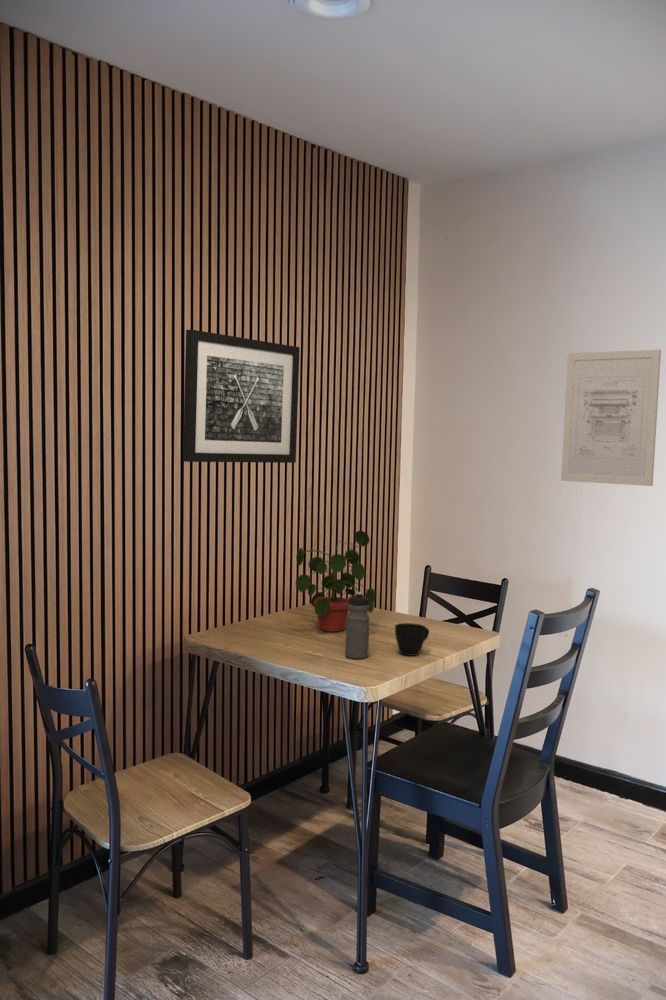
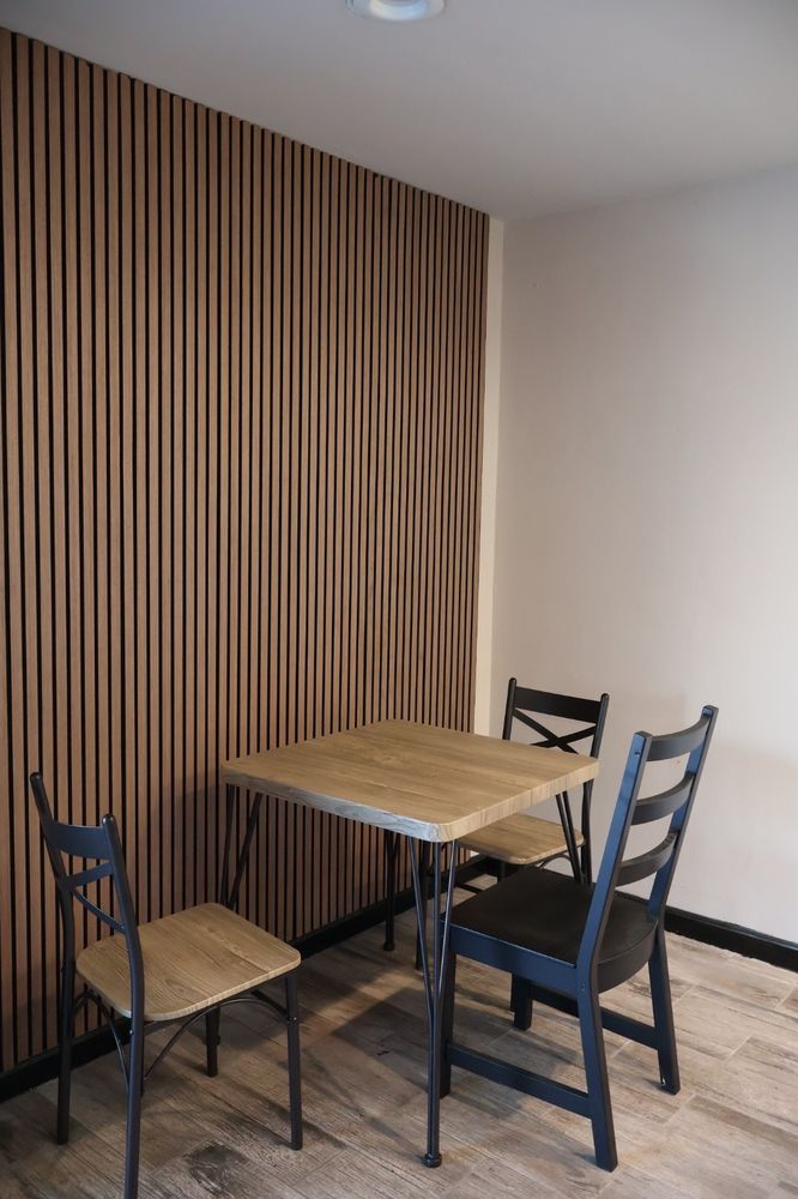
- potted plant [295,530,377,633]
- water bottle [344,591,371,660]
- wall art [560,349,662,487]
- wall art [182,329,301,464]
- cup [394,622,430,657]
